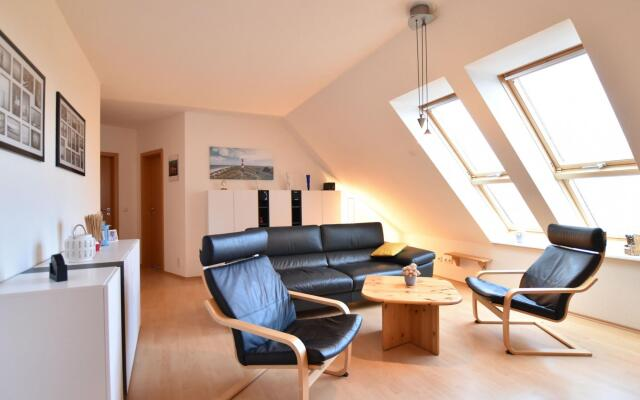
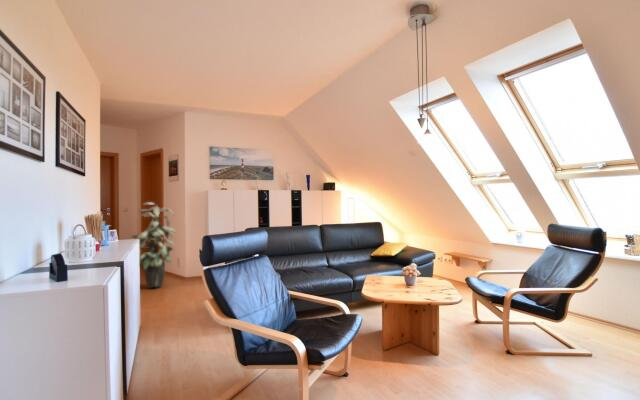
+ indoor plant [129,201,176,289]
